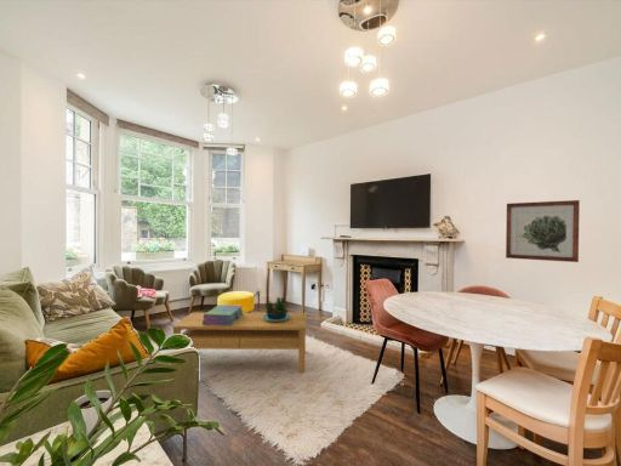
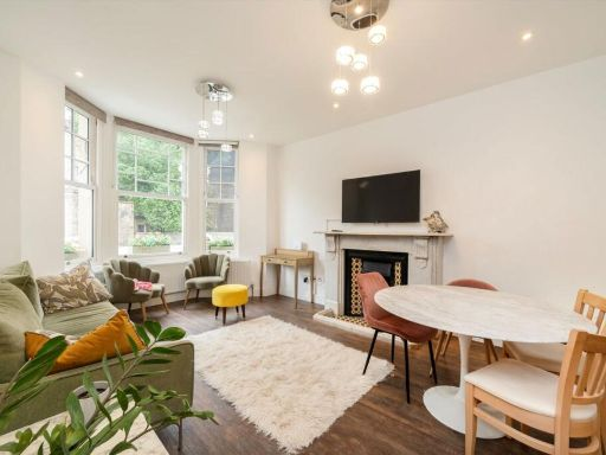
- stack of books [203,303,244,325]
- potted plant [263,296,290,322]
- wall art [505,199,581,263]
- coffee table [172,312,307,374]
